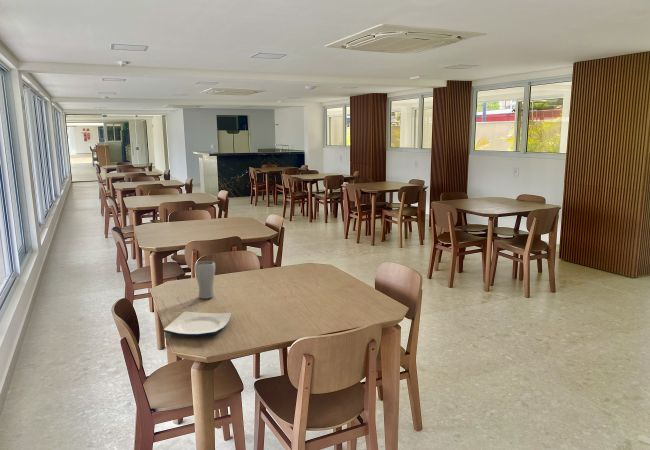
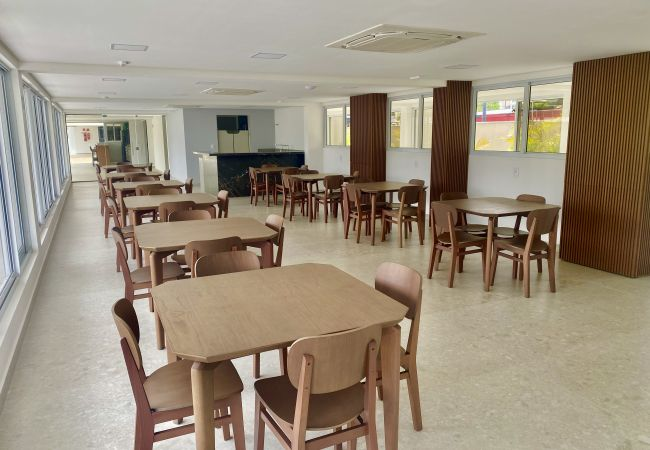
- drinking glass [194,260,216,300]
- plate [163,311,233,337]
